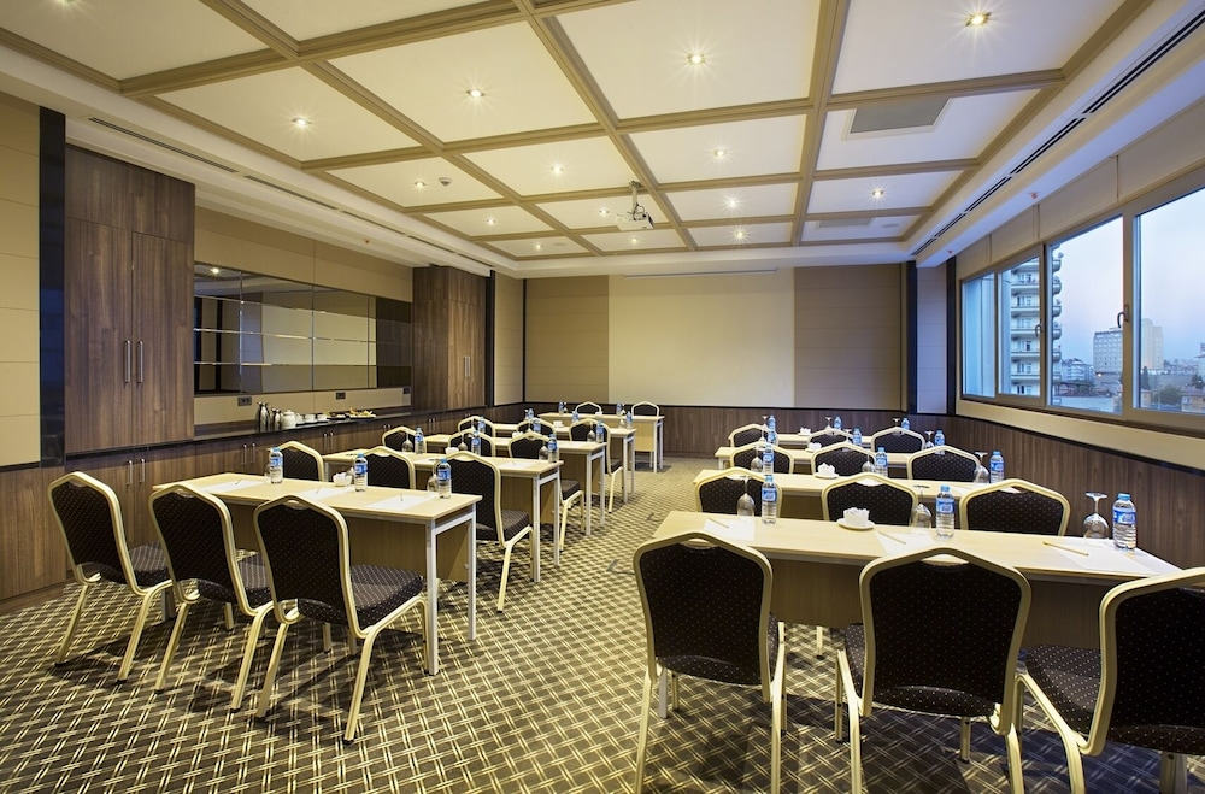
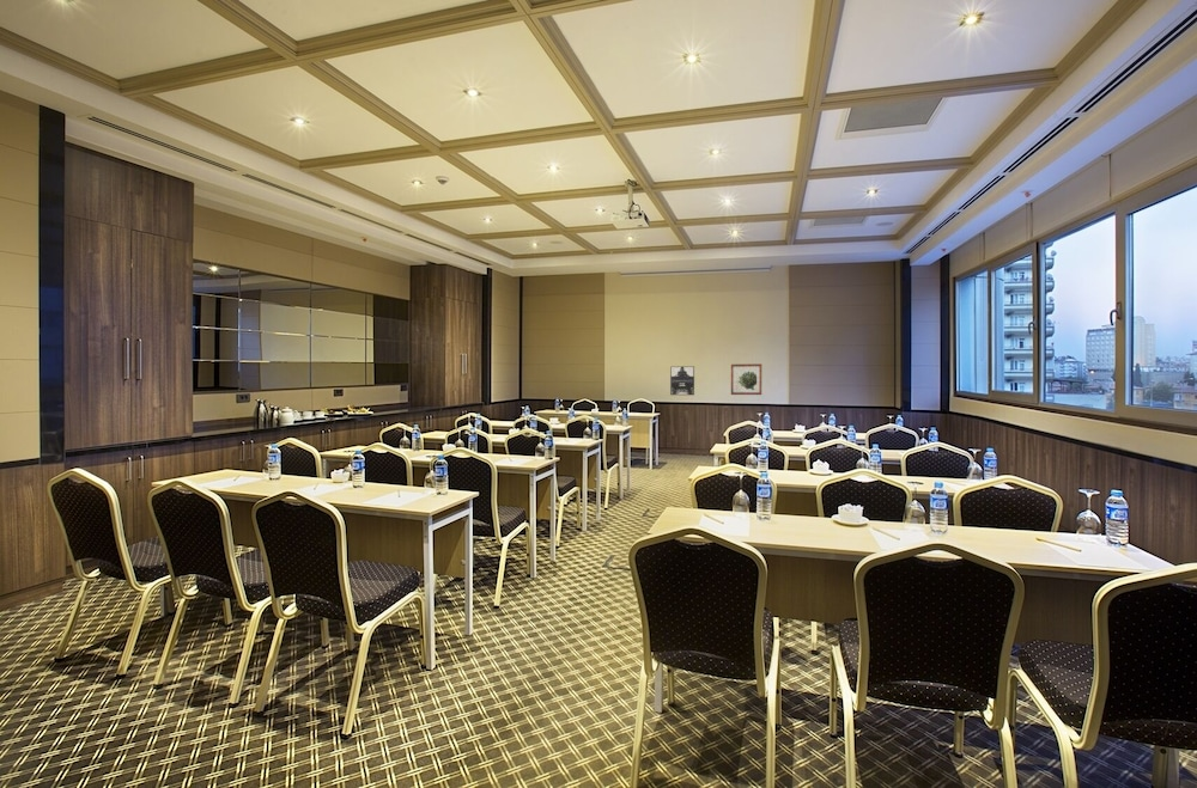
+ wall art [730,362,762,396]
+ wall art [669,365,695,396]
